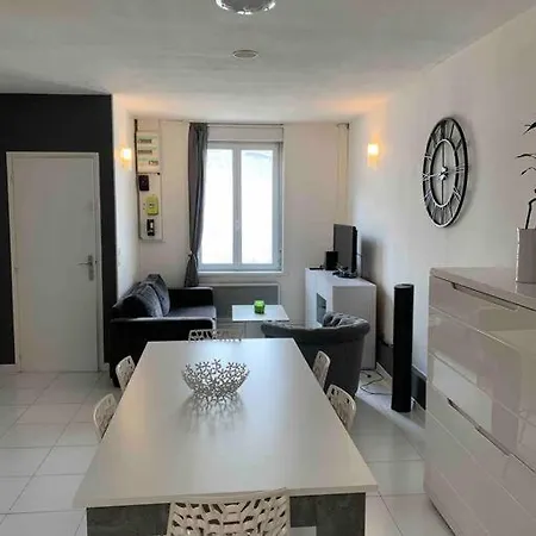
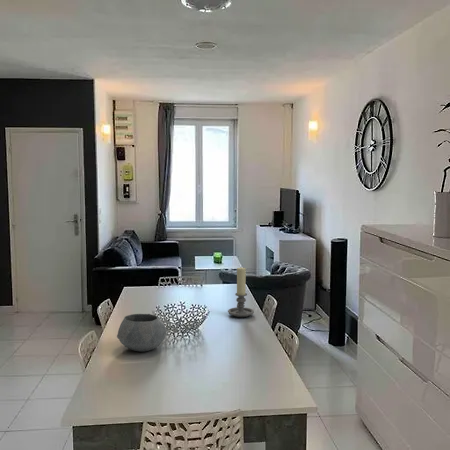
+ candle holder [227,266,255,318]
+ bowl [116,313,168,353]
